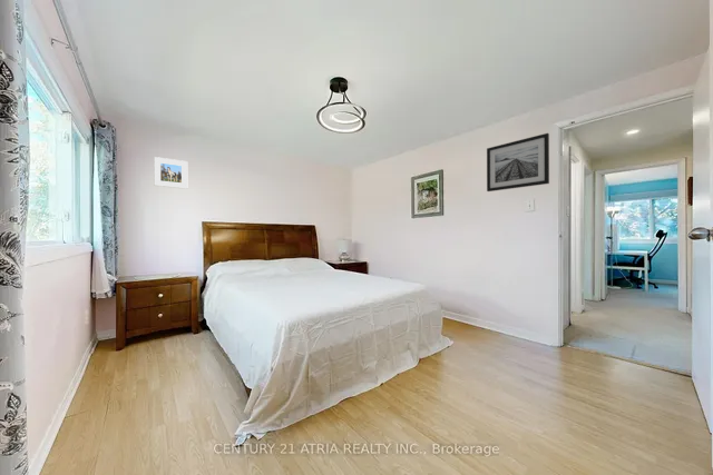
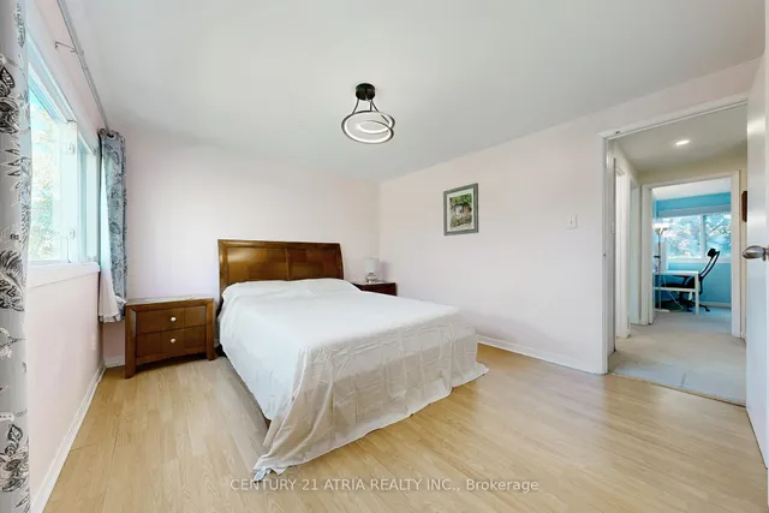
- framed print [153,156,188,190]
- wall art [486,132,550,192]
